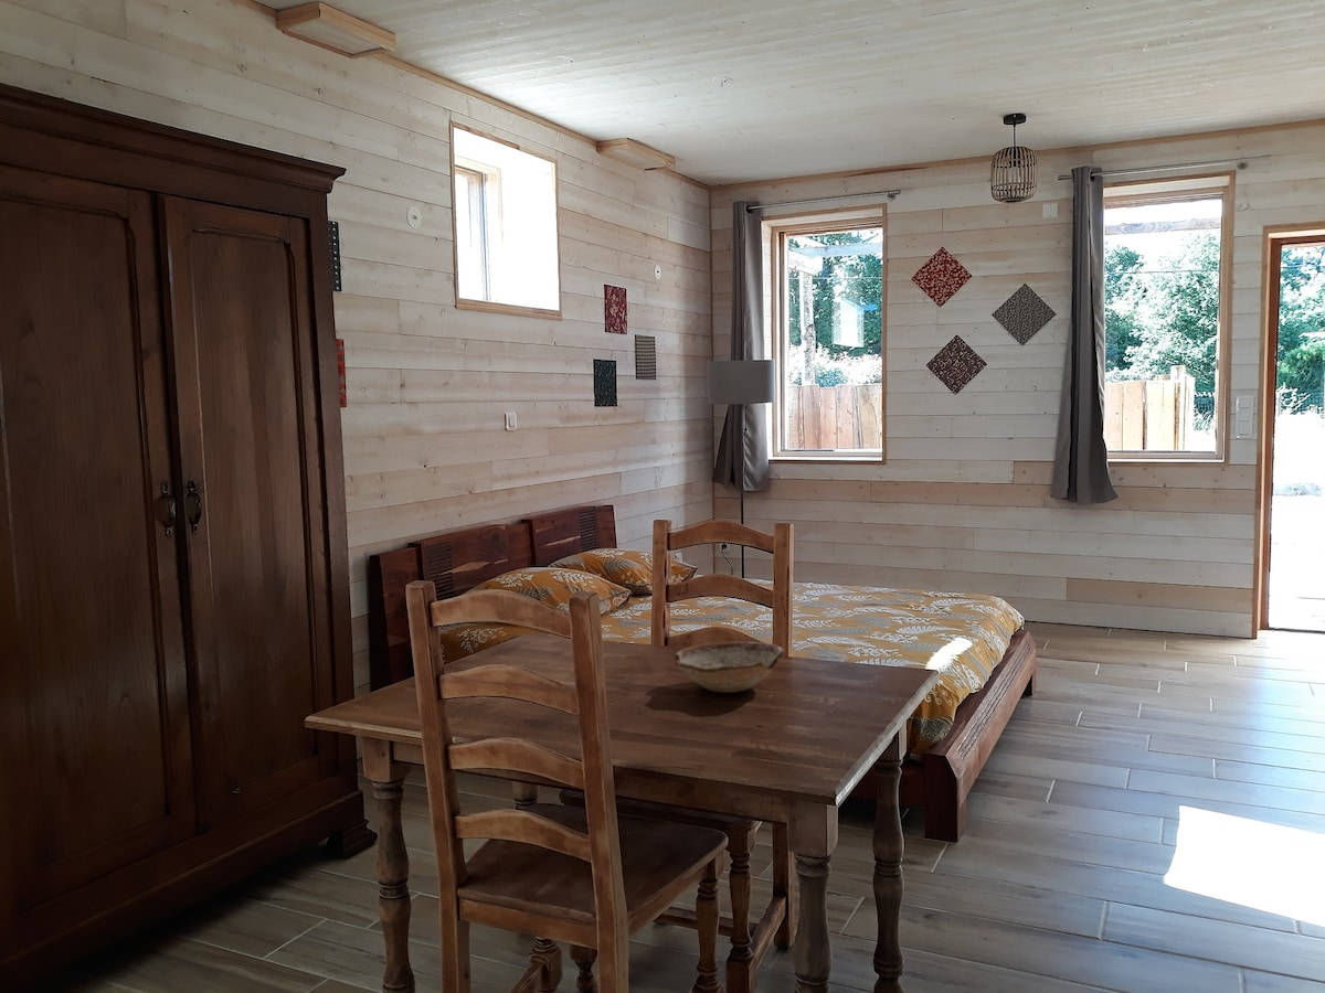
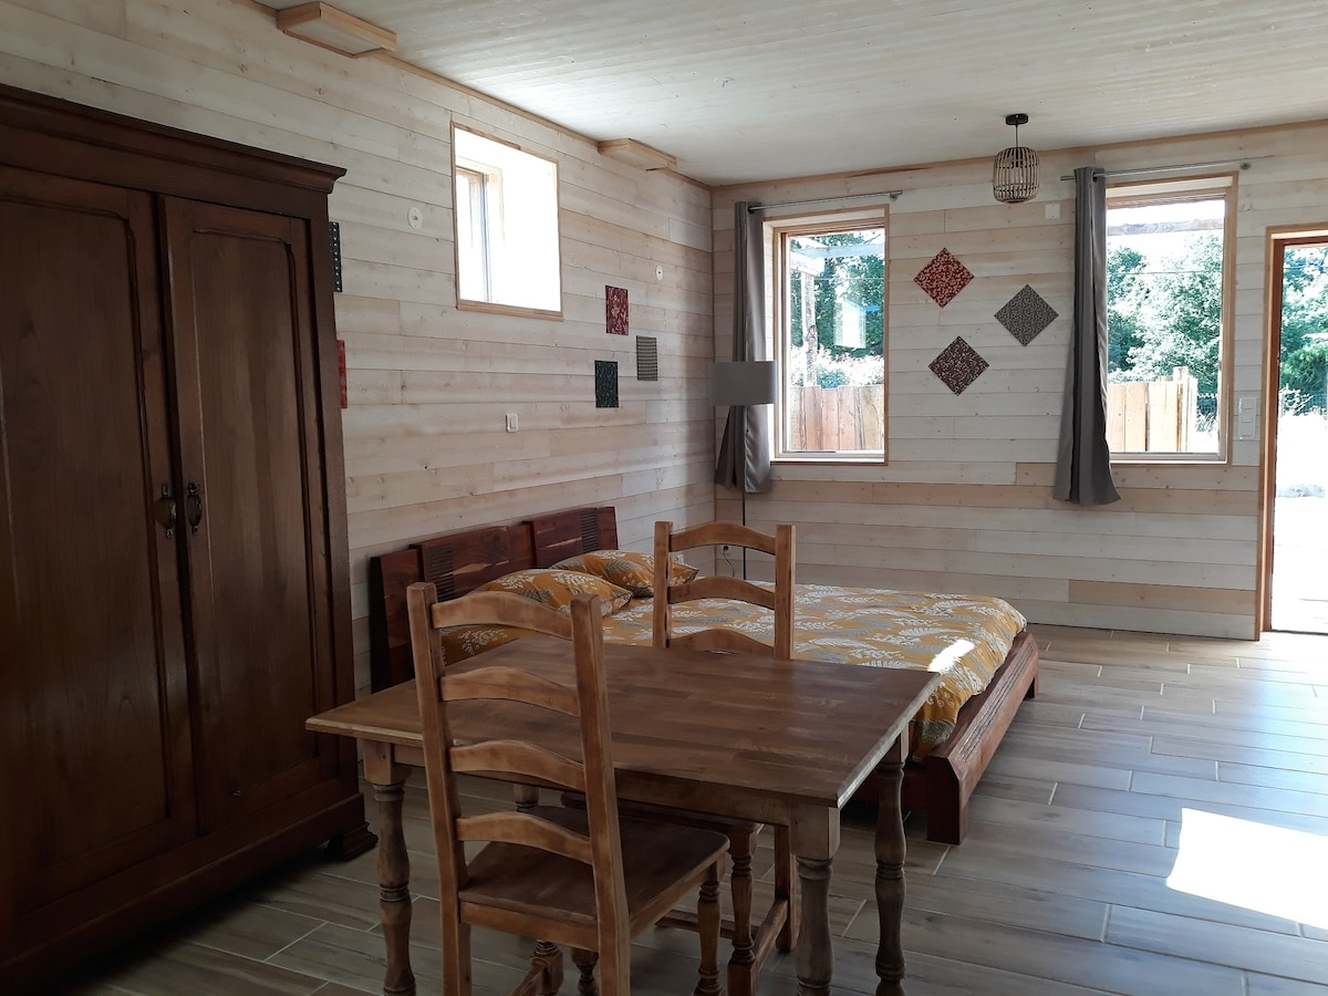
- bowl [672,640,786,694]
